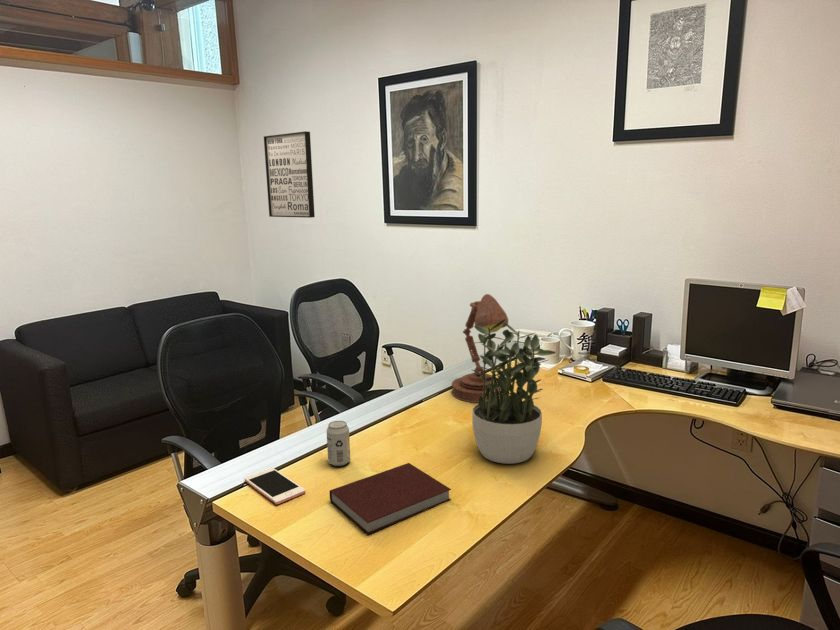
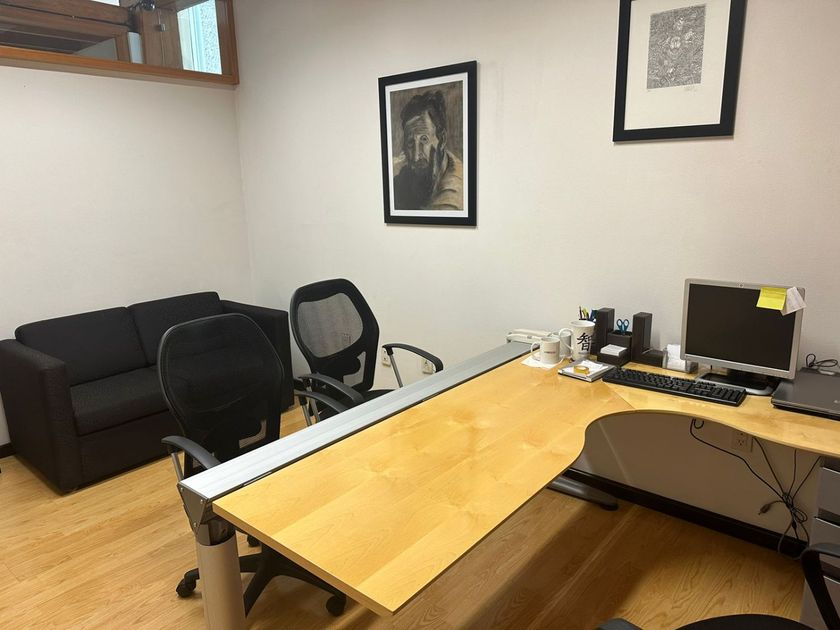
- potted plant [471,319,556,465]
- beverage can [326,420,351,467]
- wall art [263,130,316,219]
- cell phone [244,467,306,505]
- desk lamp [451,293,509,404]
- notebook [329,462,452,535]
